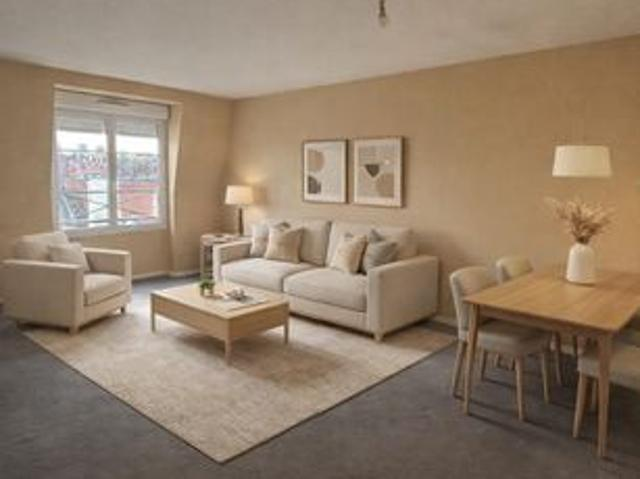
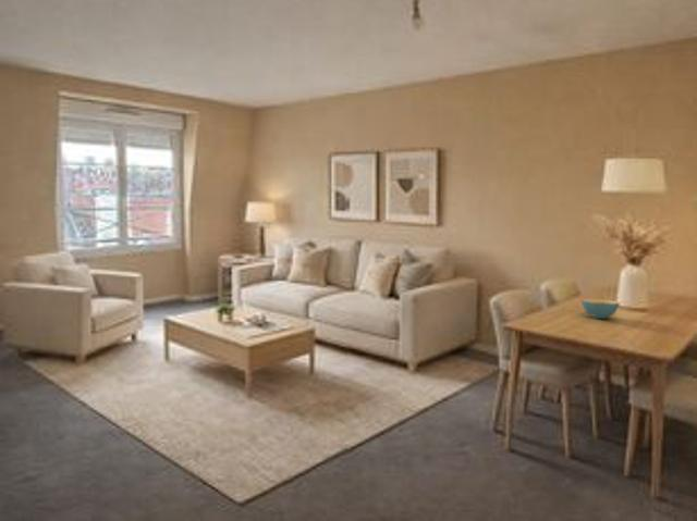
+ cereal bowl [580,298,621,320]
